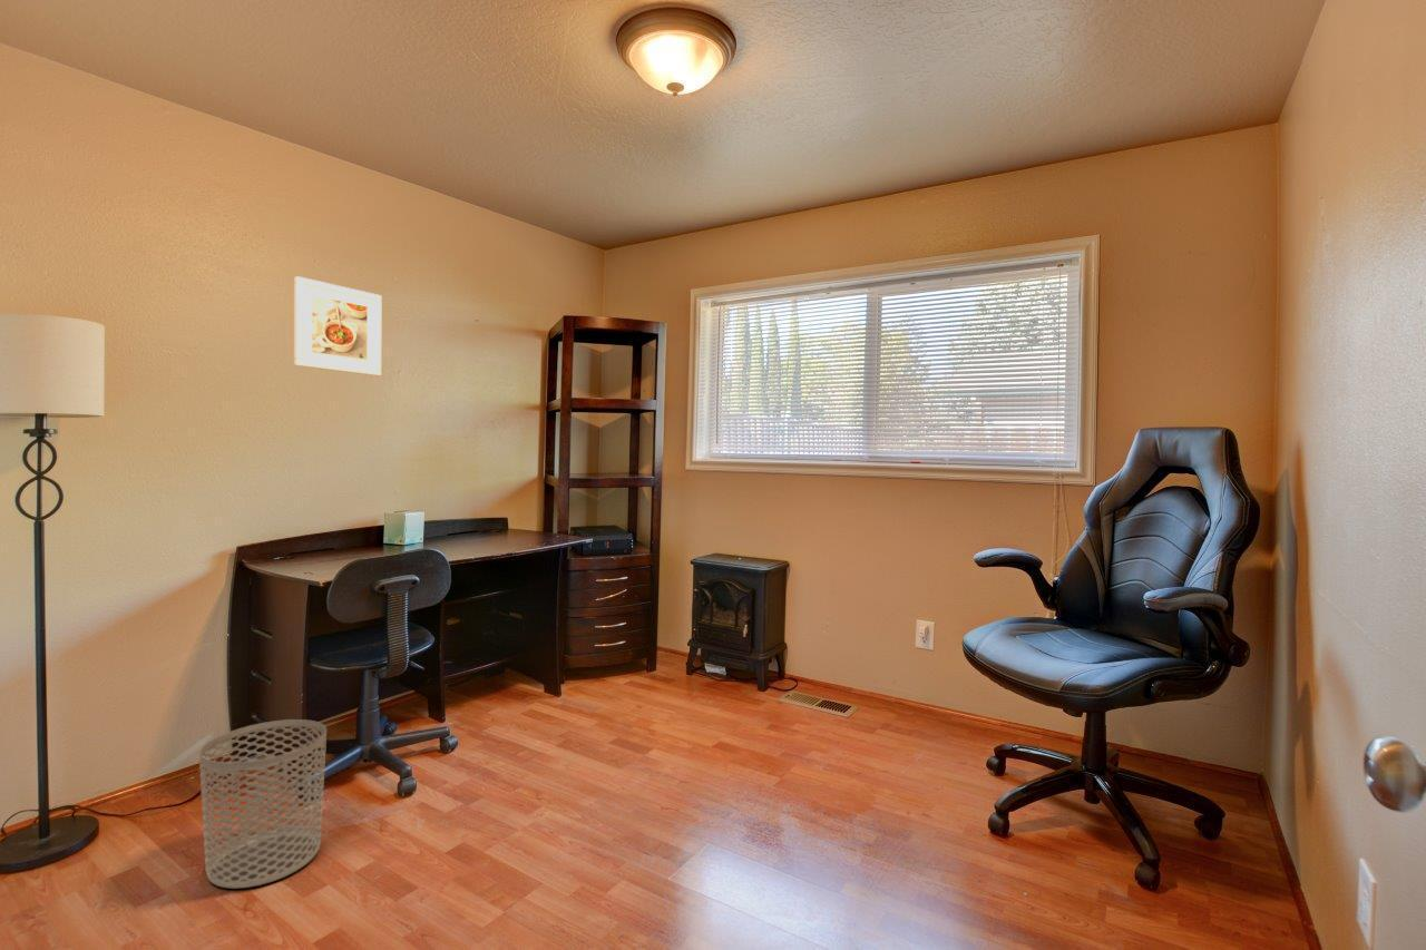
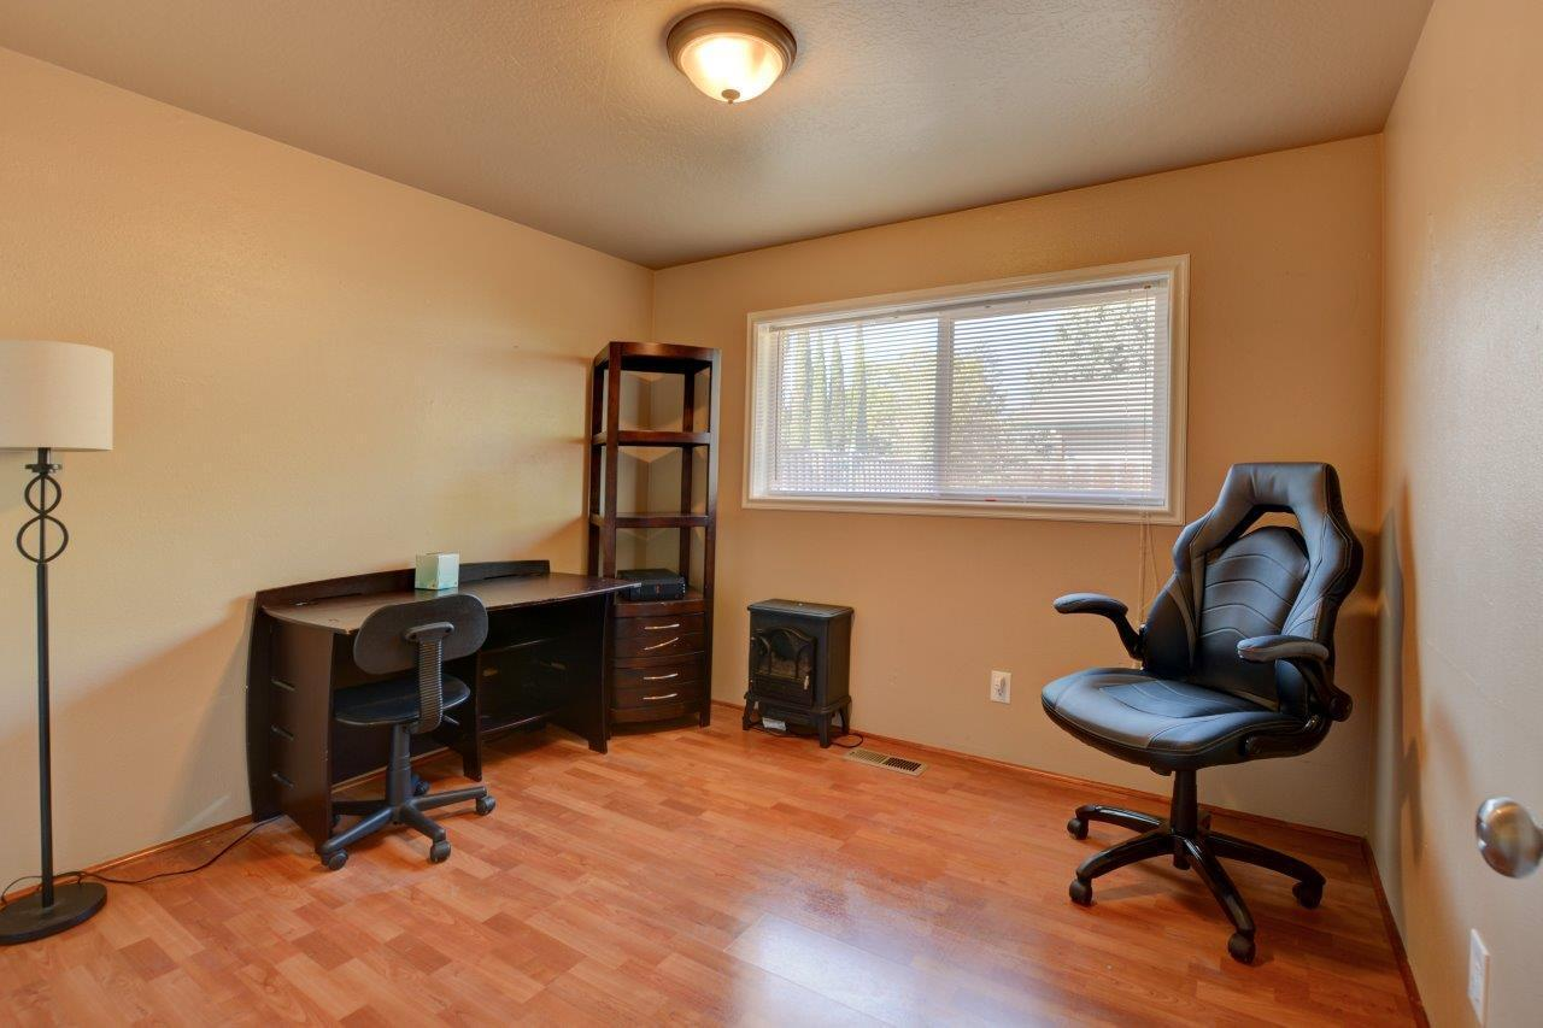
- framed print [293,275,382,376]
- waste bin [198,718,328,890]
